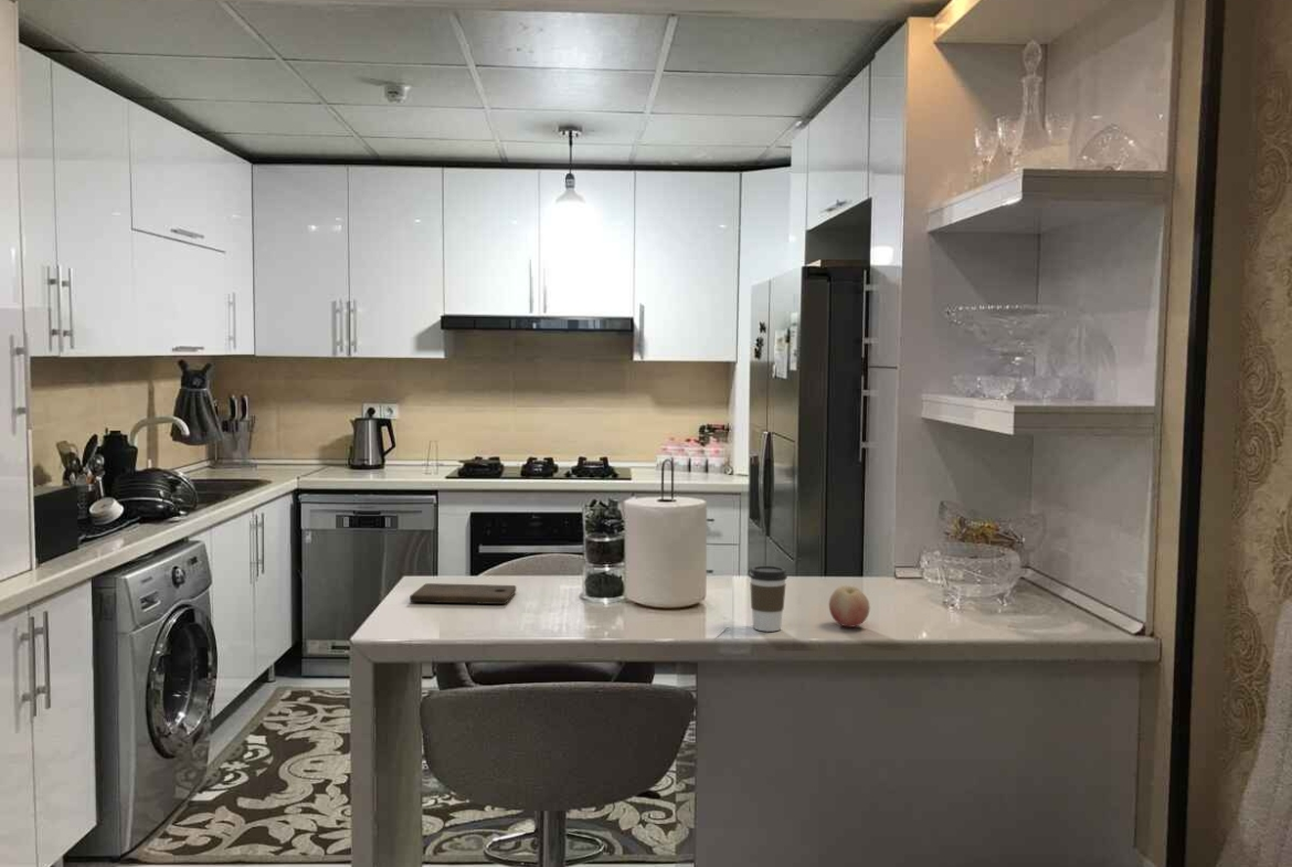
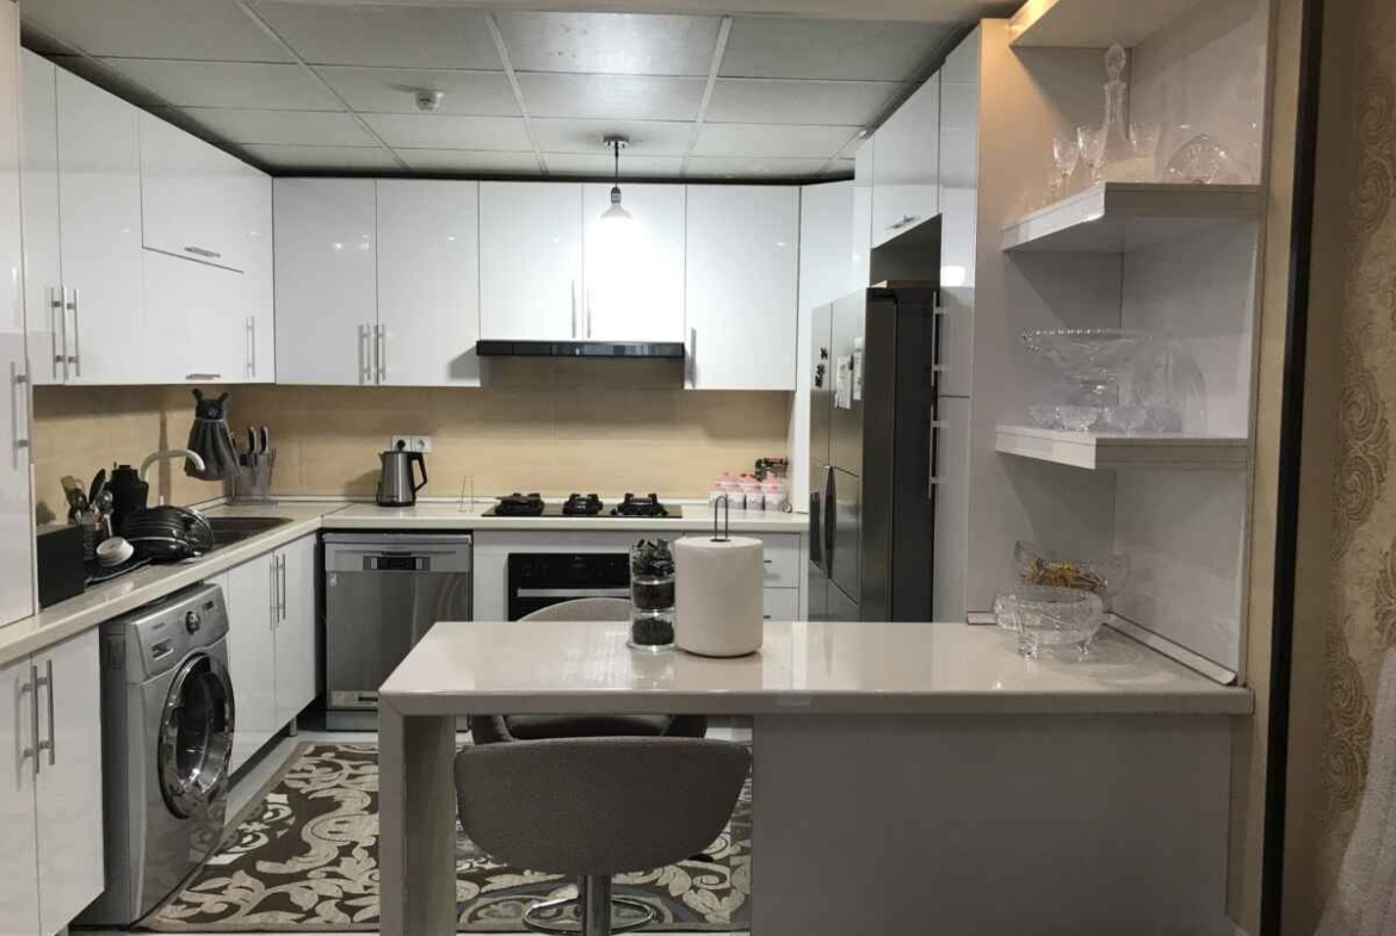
- fruit [828,584,871,628]
- cutting board [409,582,517,605]
- coffee cup [749,564,788,633]
